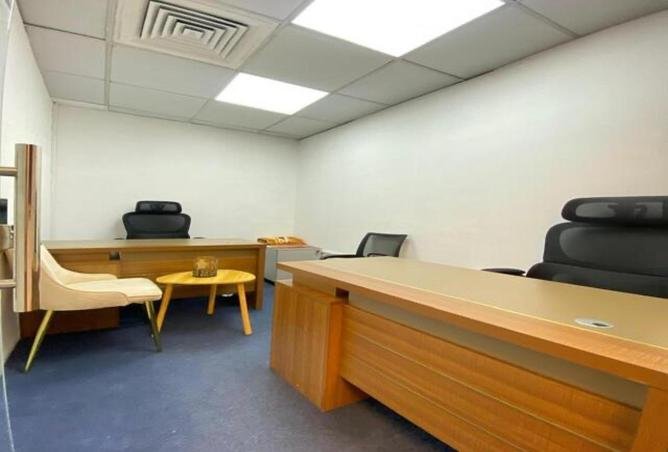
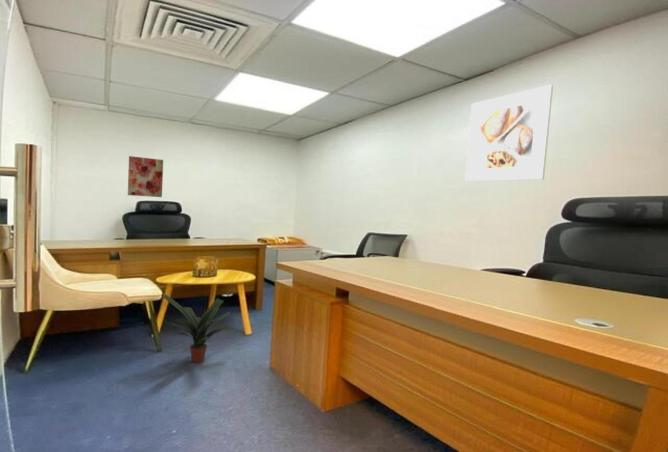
+ wall art [127,155,164,198]
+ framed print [464,83,554,182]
+ potted plant [161,294,233,364]
